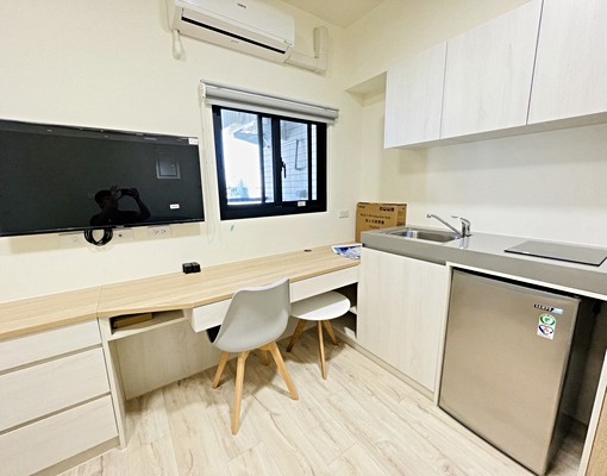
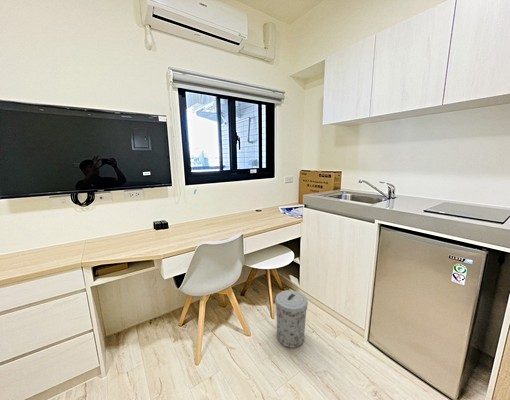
+ trash can [274,289,309,349]
